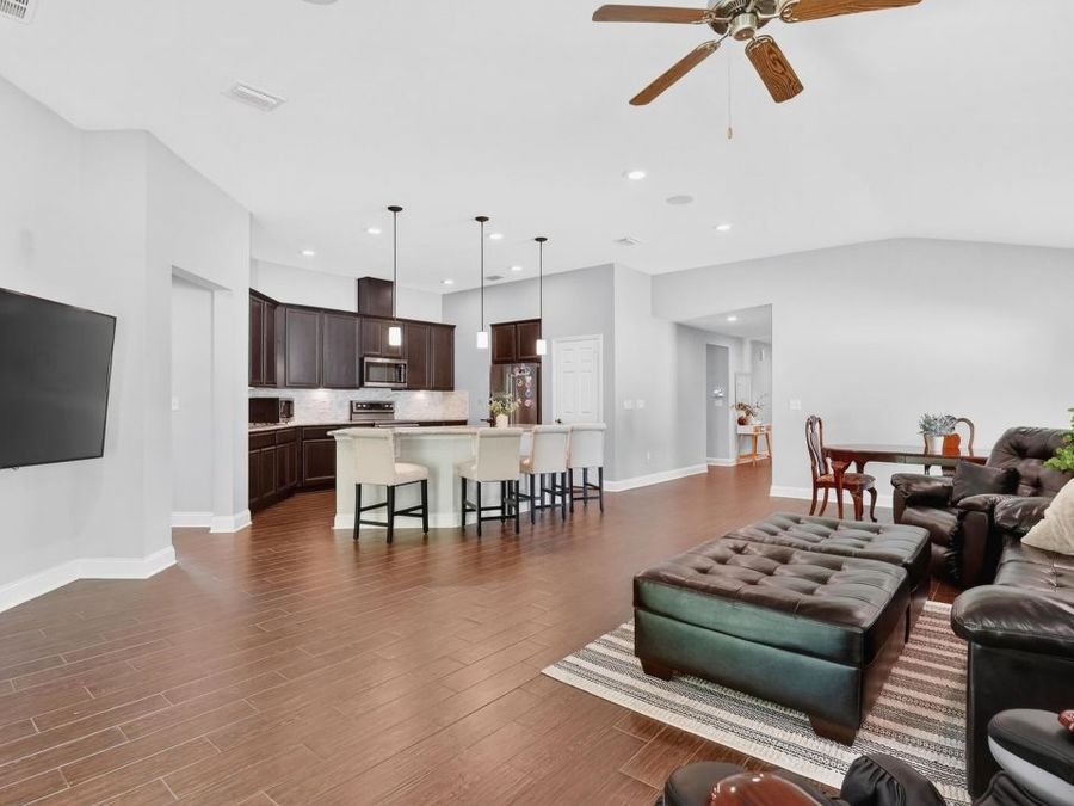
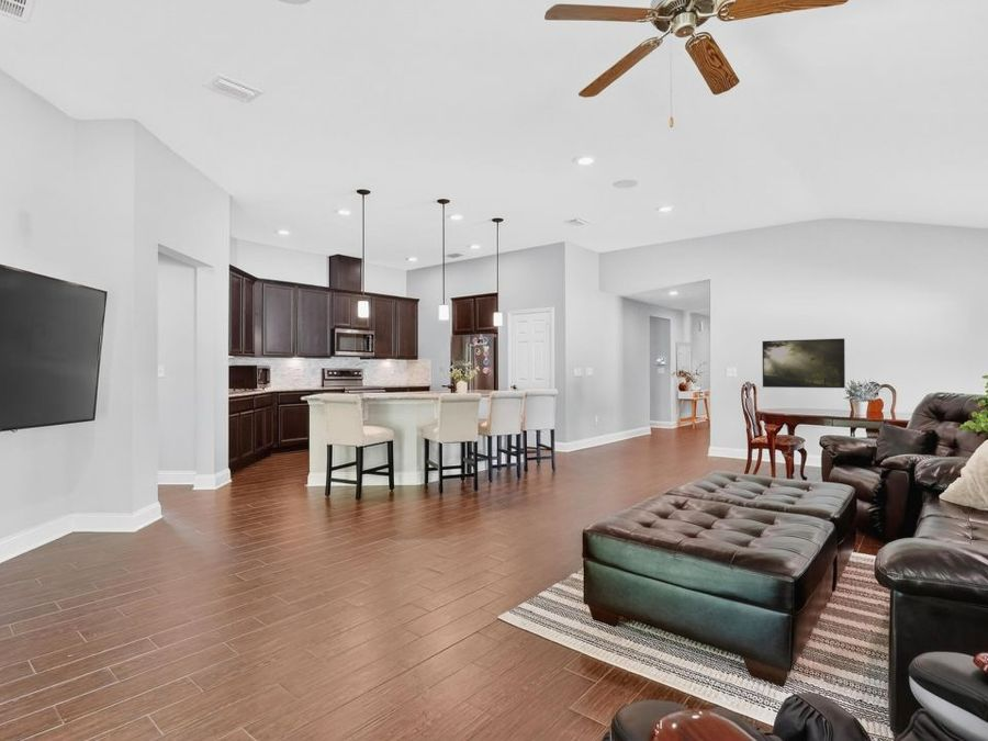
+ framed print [762,337,846,389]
